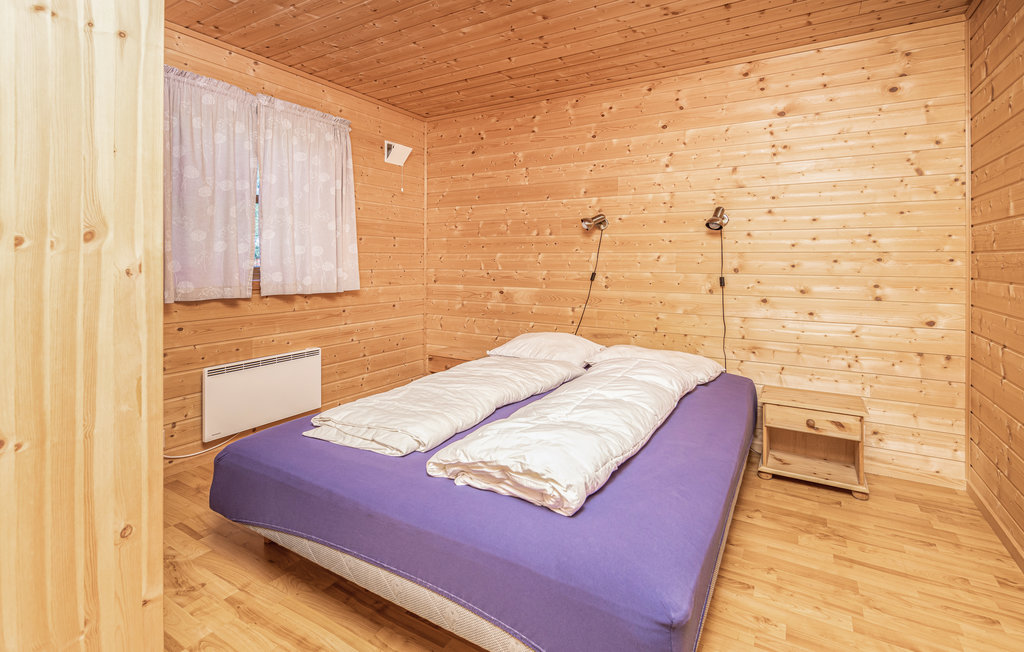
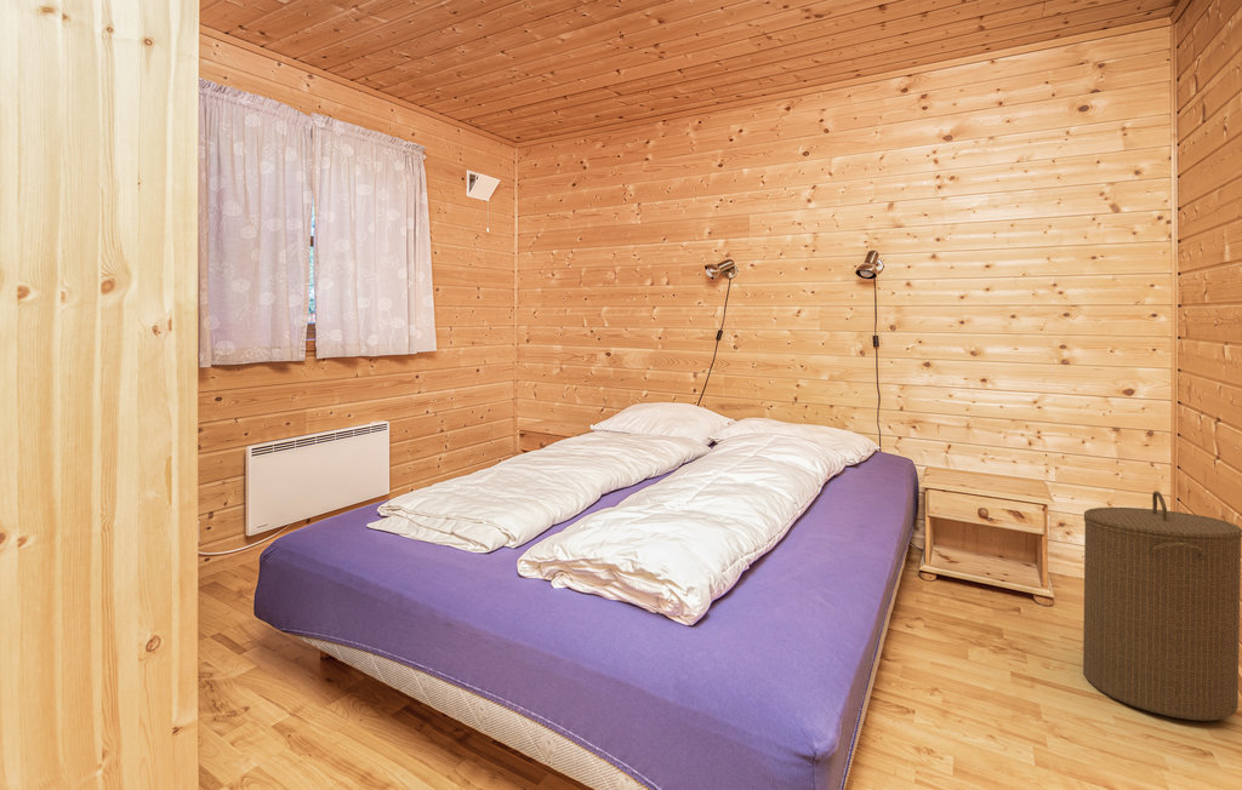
+ laundry hamper [1082,490,1242,722]
